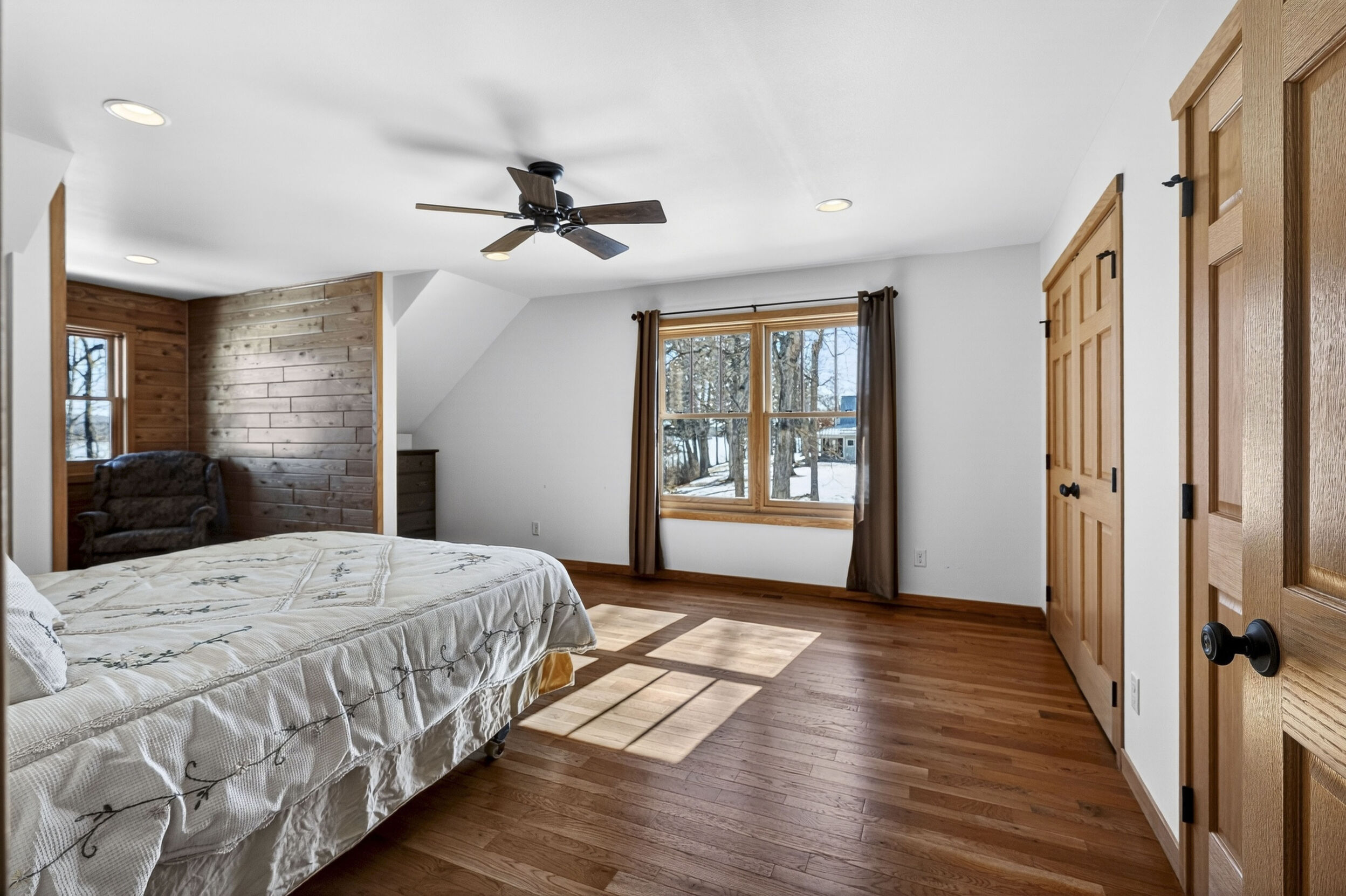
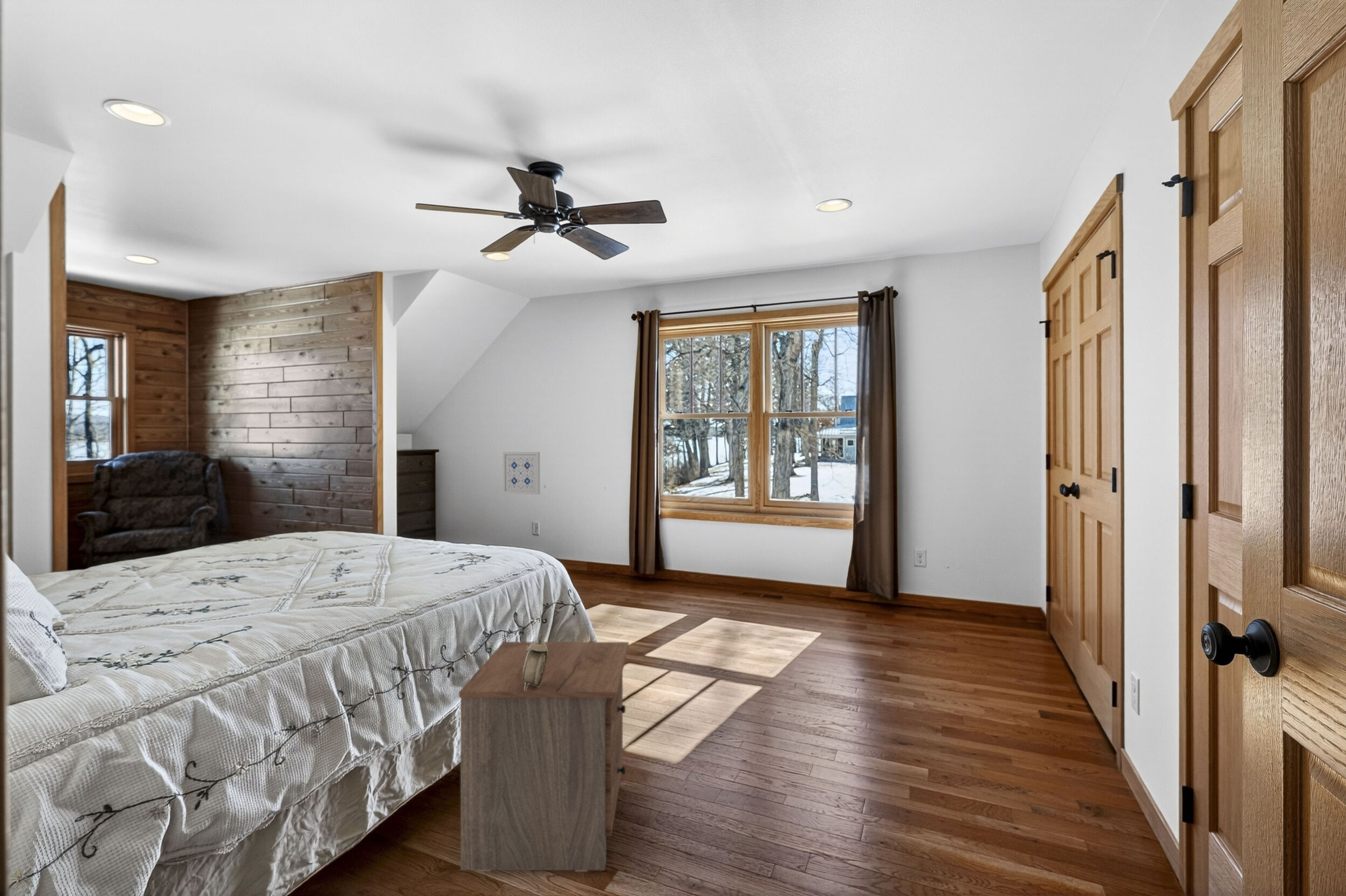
+ alarm clock [523,633,547,690]
+ wall art [502,451,540,495]
+ nightstand [458,641,629,872]
